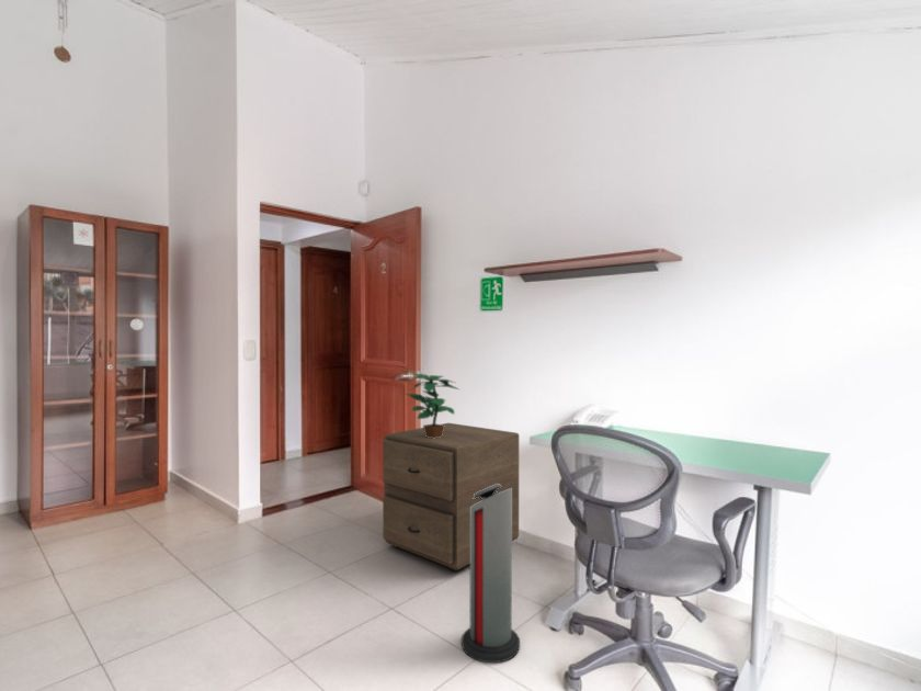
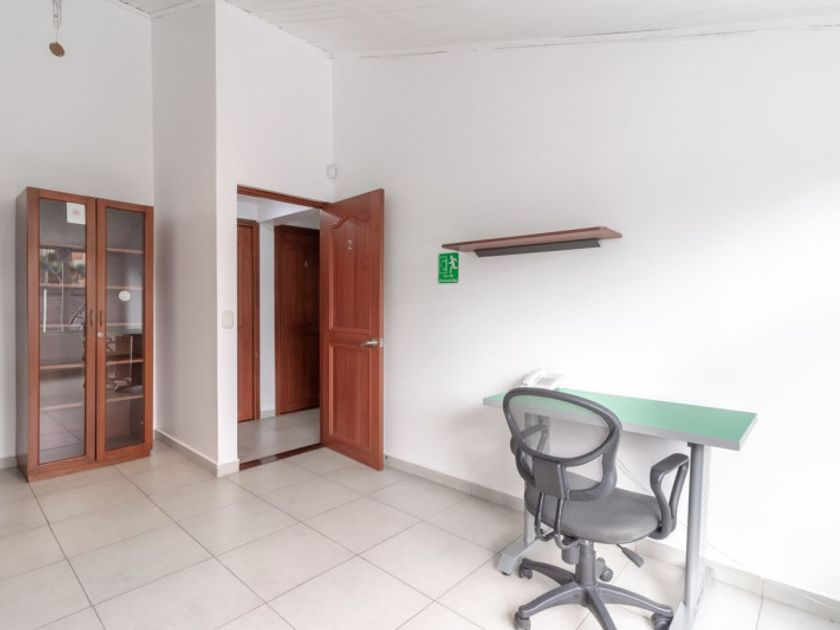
- air purifier [461,484,521,664]
- potted plant [405,373,461,439]
- filing cabinet [382,422,520,573]
